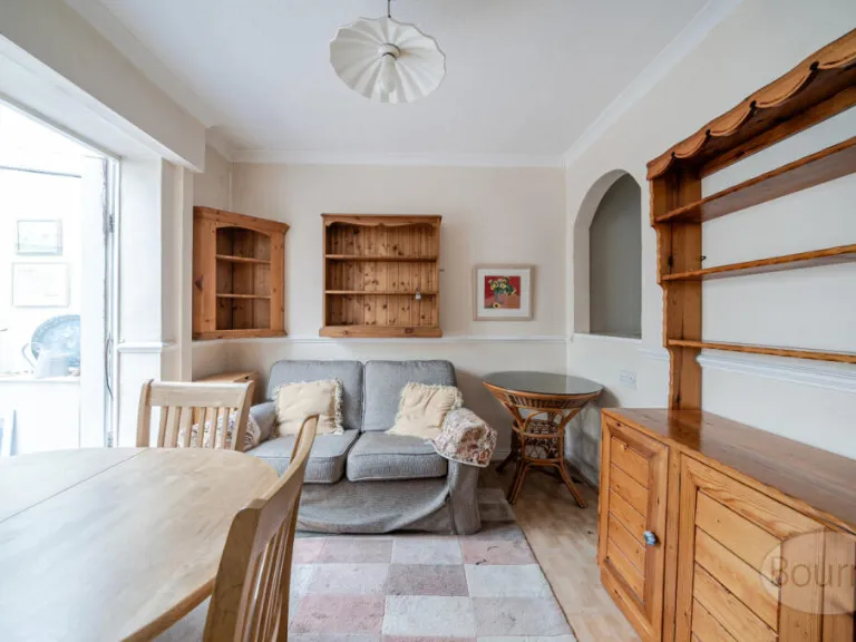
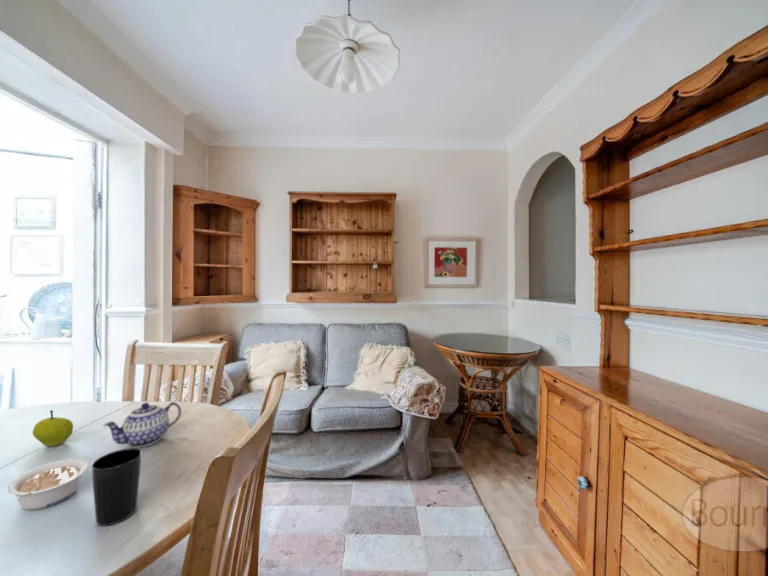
+ fruit [32,409,74,447]
+ cup [90,447,143,527]
+ teapot [102,401,182,448]
+ legume [6,458,89,511]
